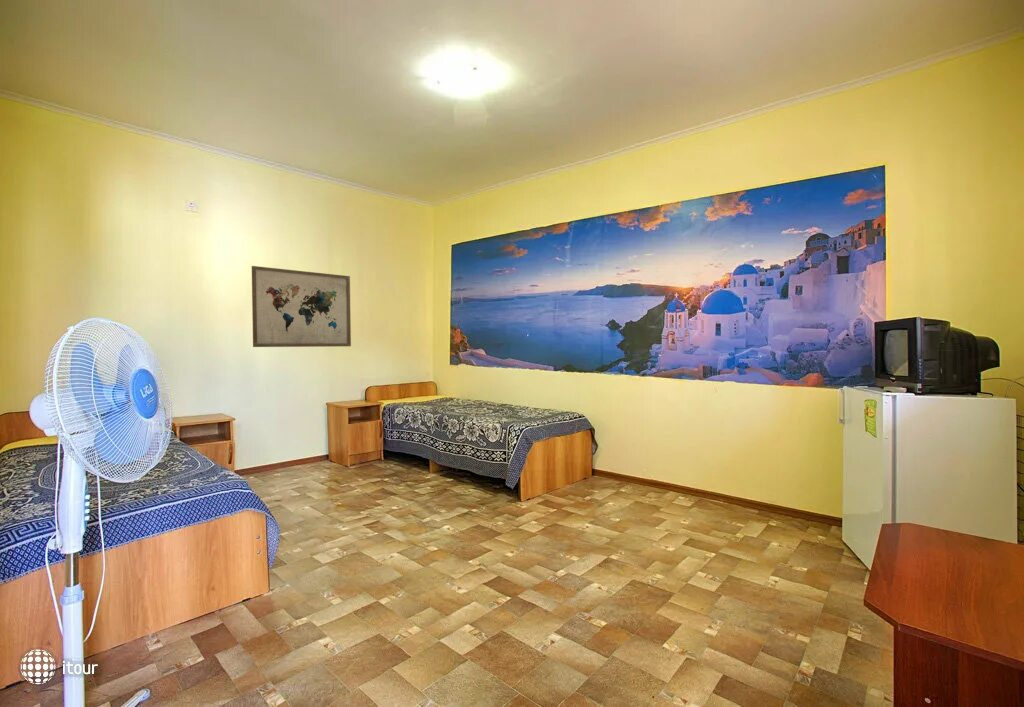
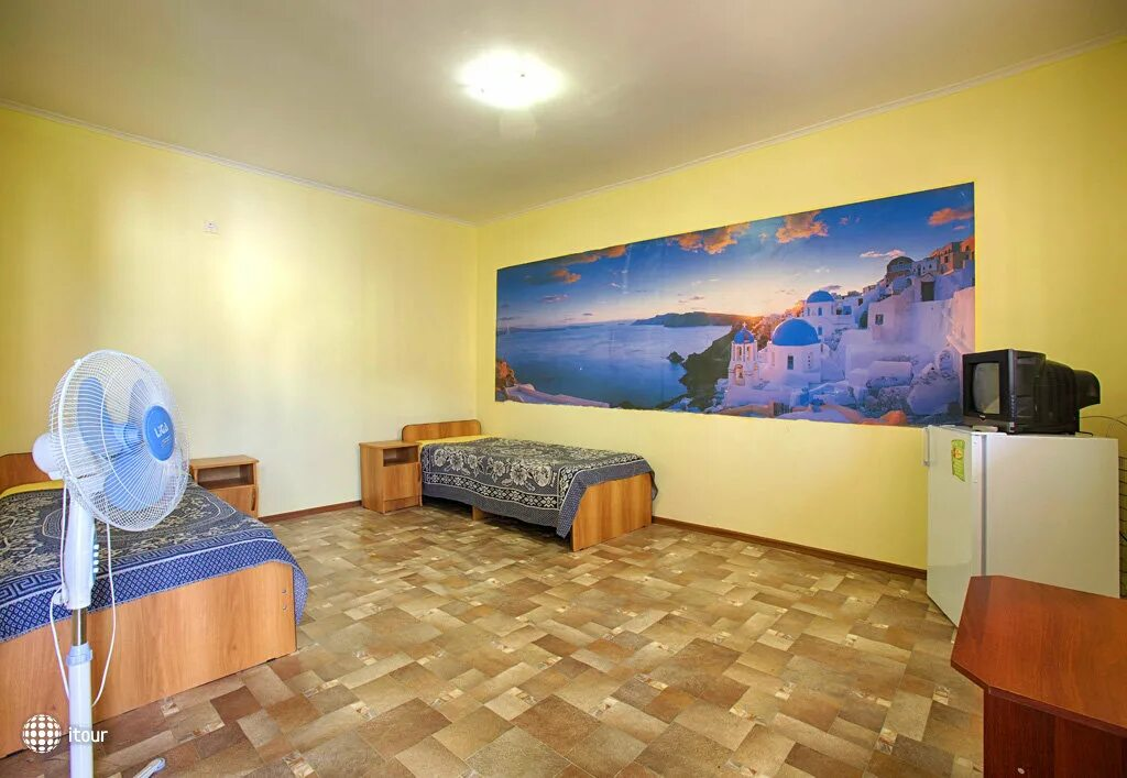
- wall art [251,265,352,348]
